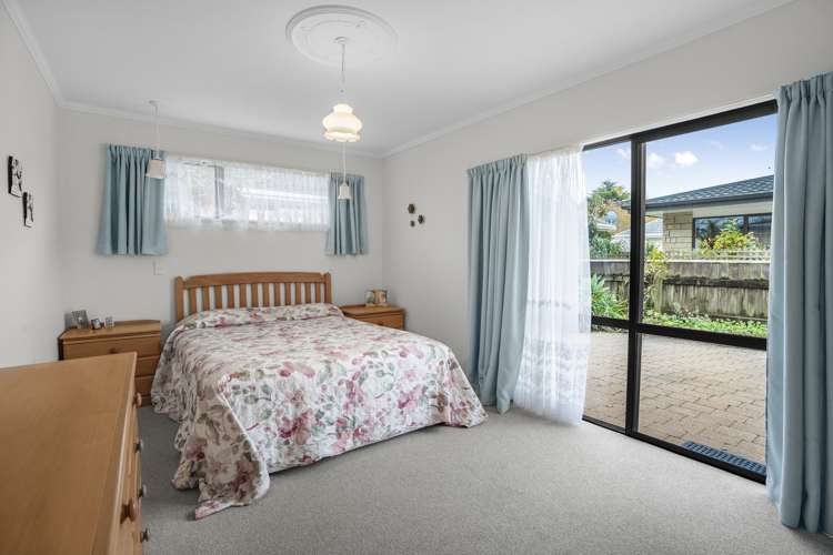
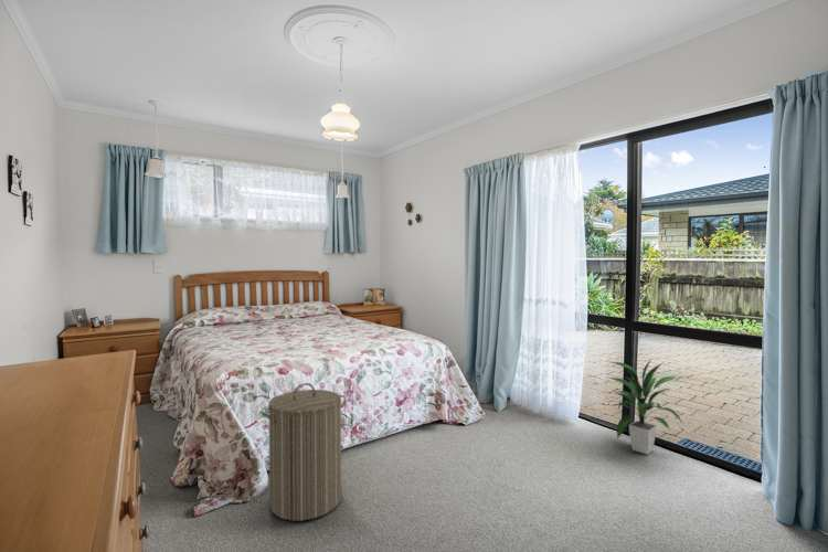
+ laundry hamper [259,382,347,522]
+ indoor plant [603,357,684,456]
